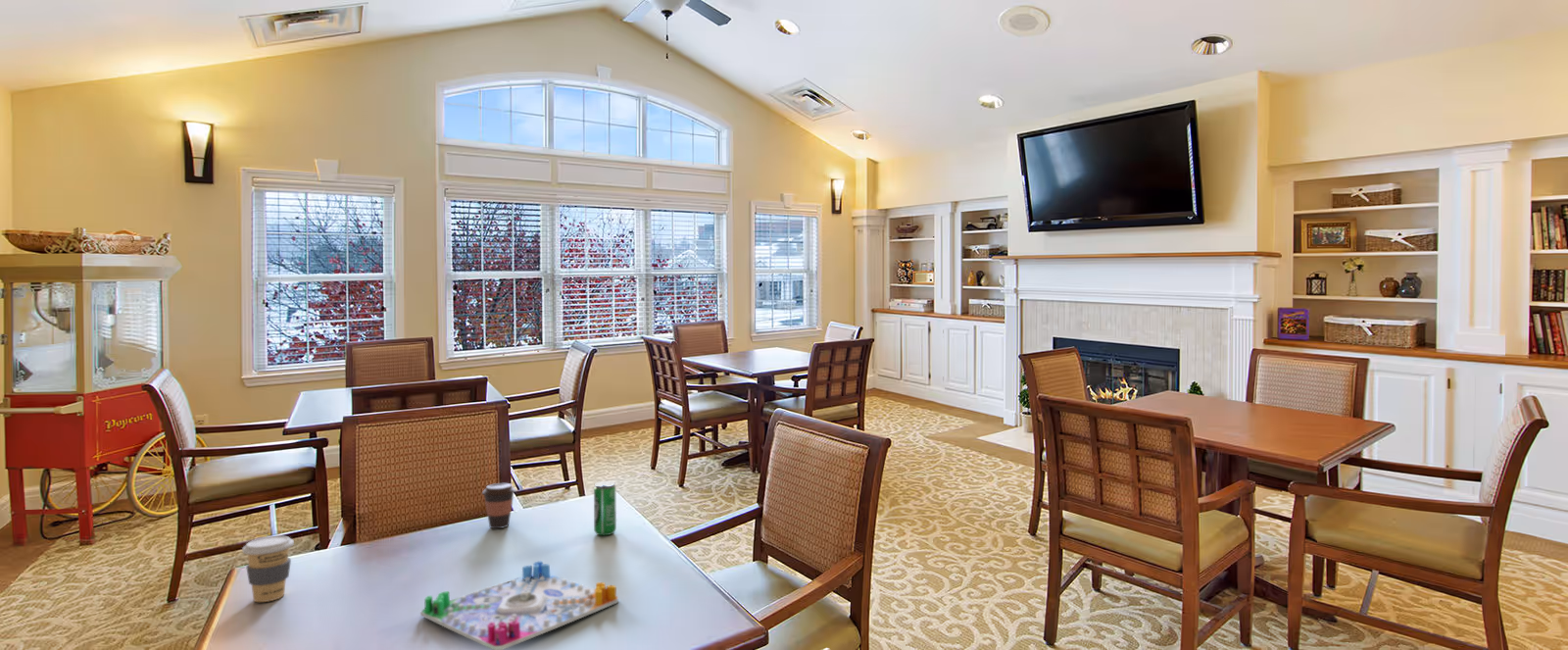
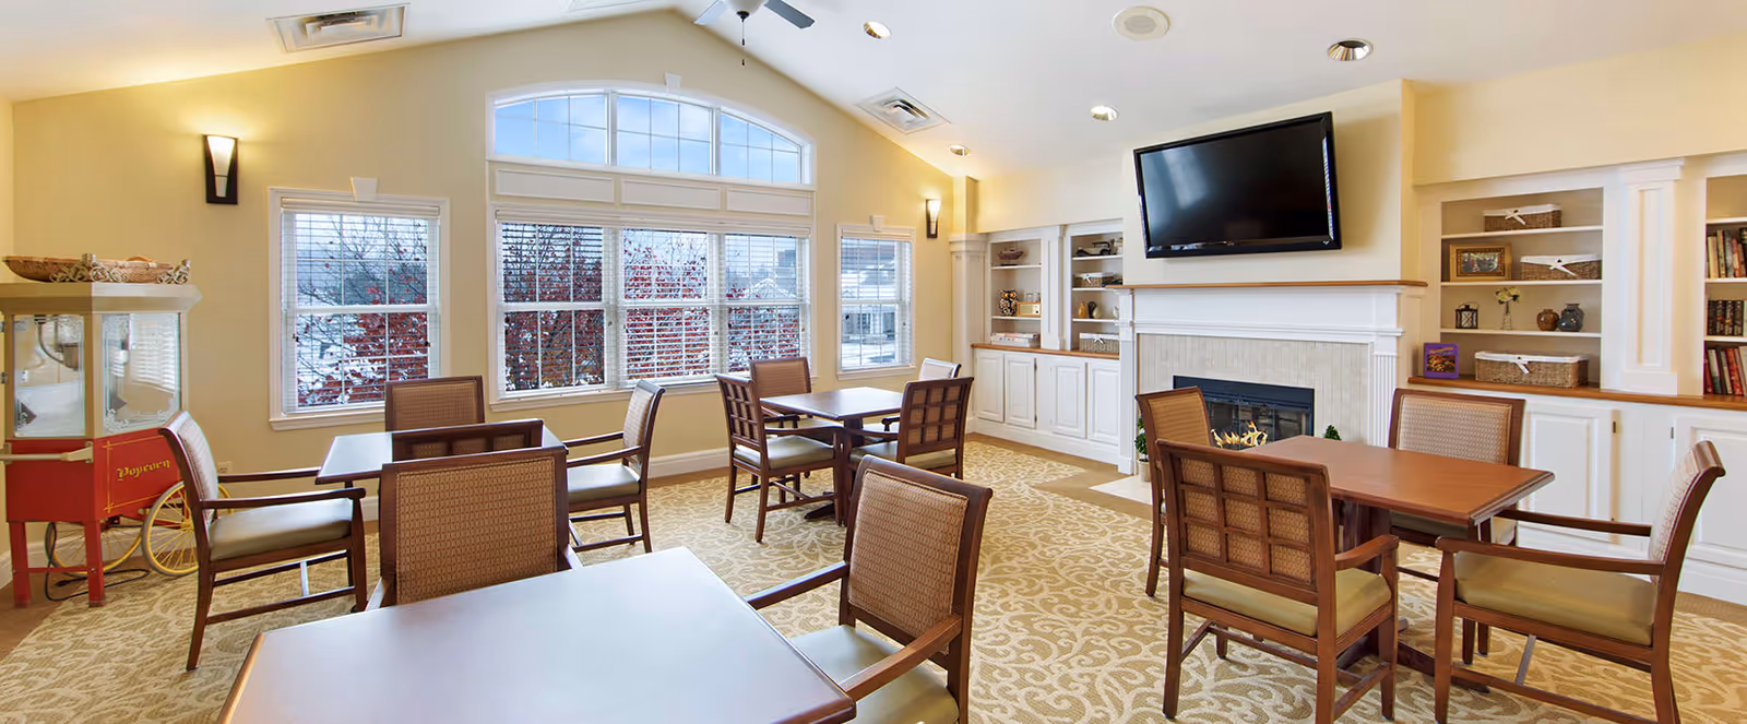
- coffee cup [241,535,295,603]
- beverage can [593,480,617,536]
- coffee cup [481,482,516,529]
- board game [419,560,619,650]
